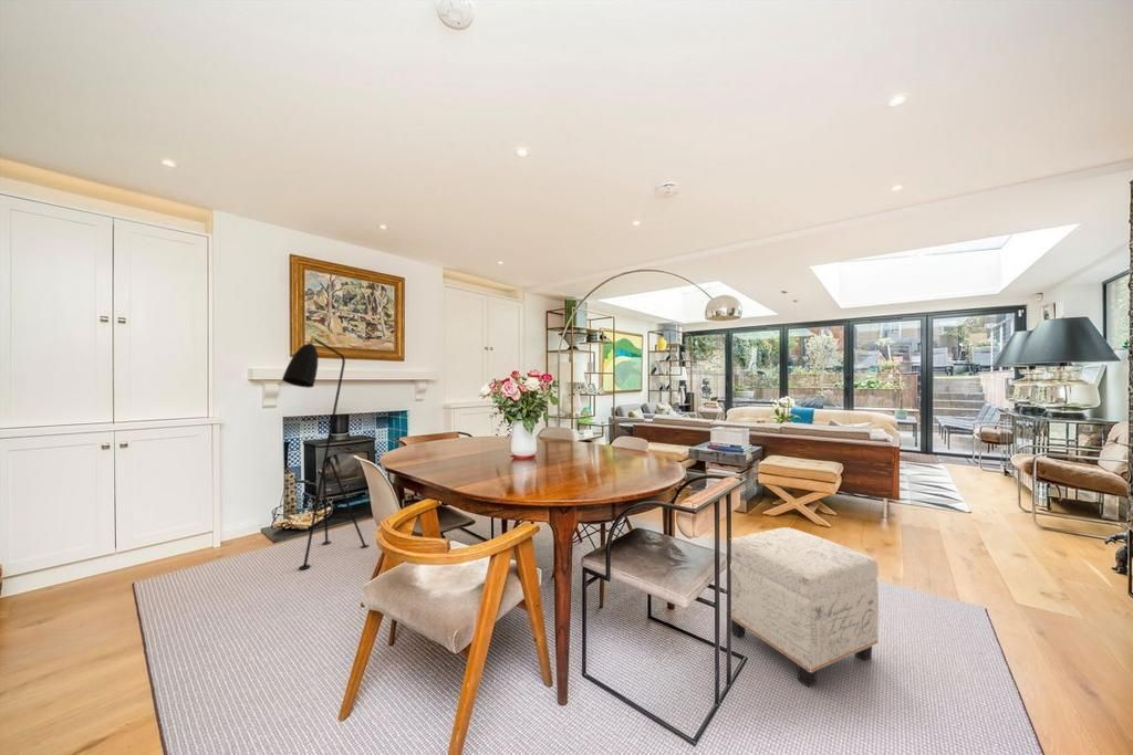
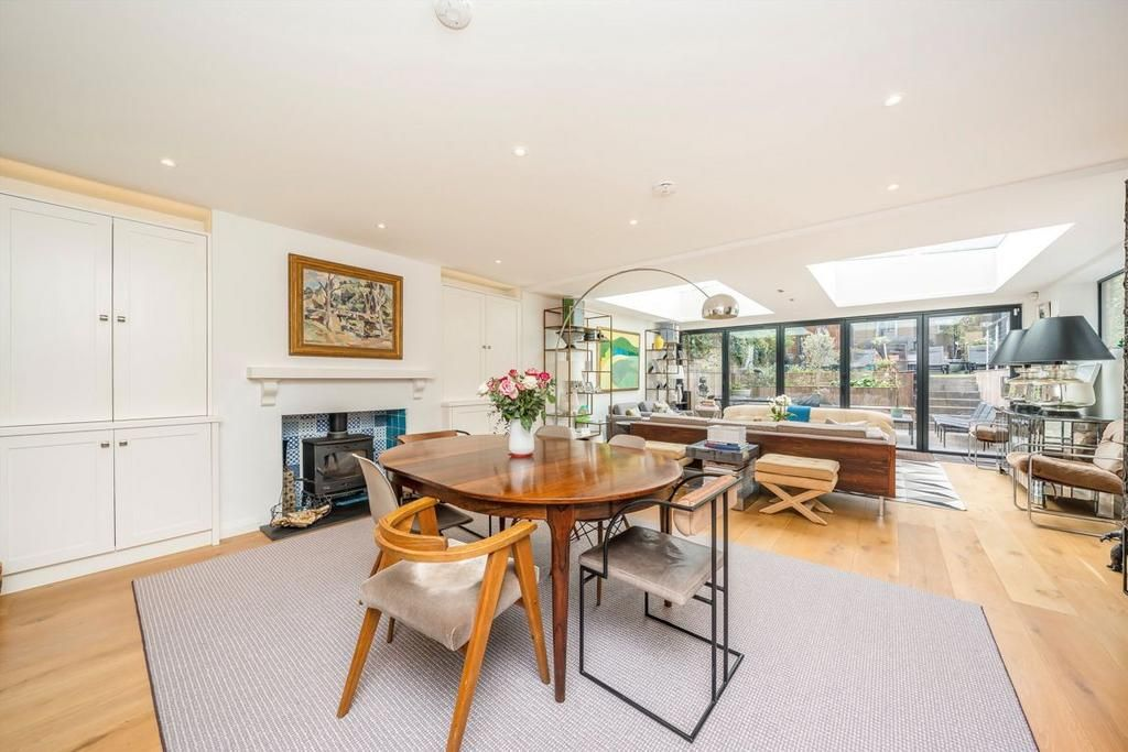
- floor lamp [281,335,371,570]
- ottoman [725,526,880,688]
